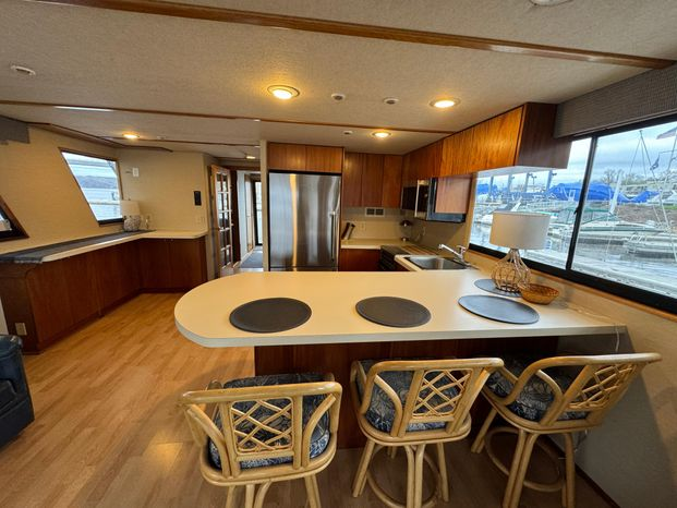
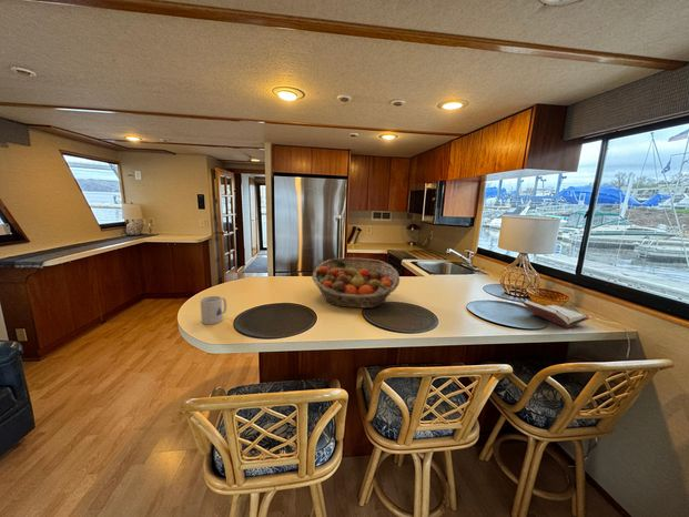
+ fruit basket [311,257,401,310]
+ mug [200,295,227,325]
+ book [520,300,590,330]
